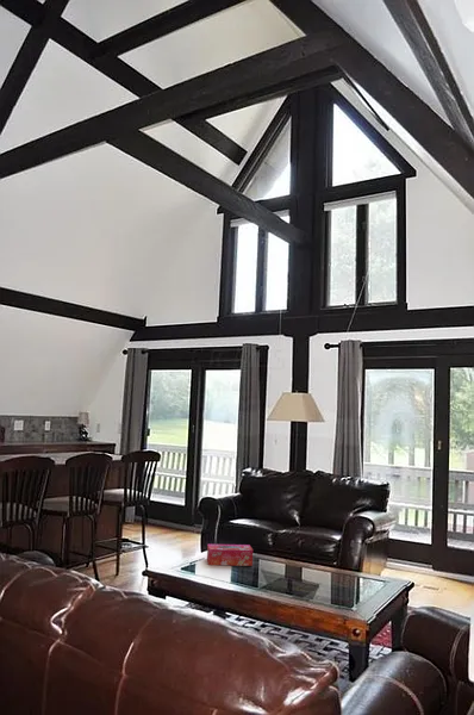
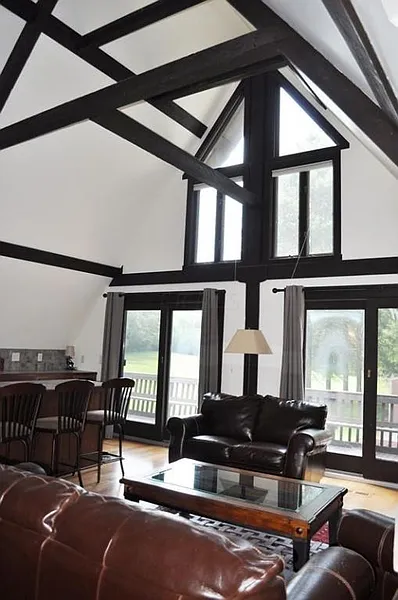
- tissue box [206,543,254,567]
